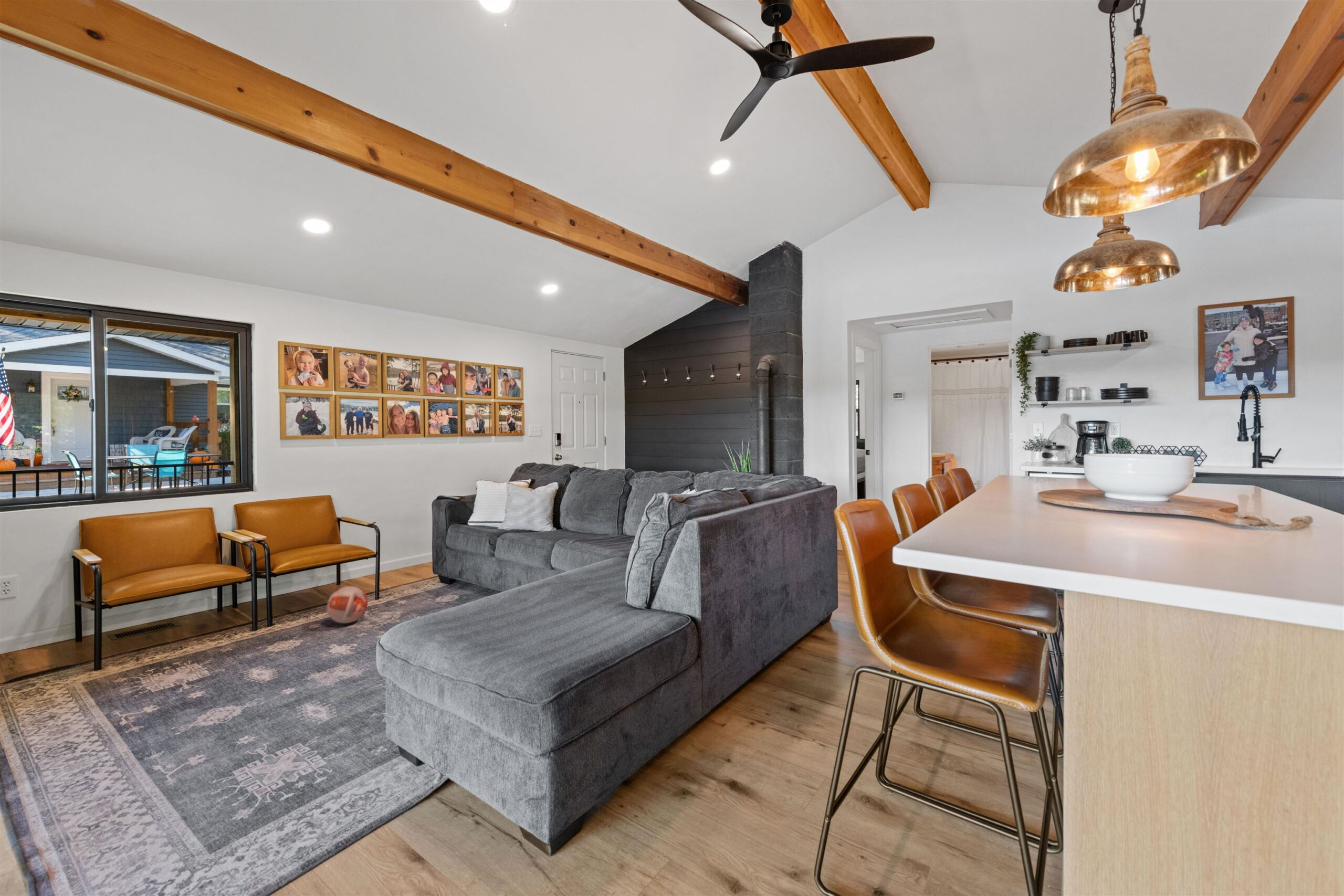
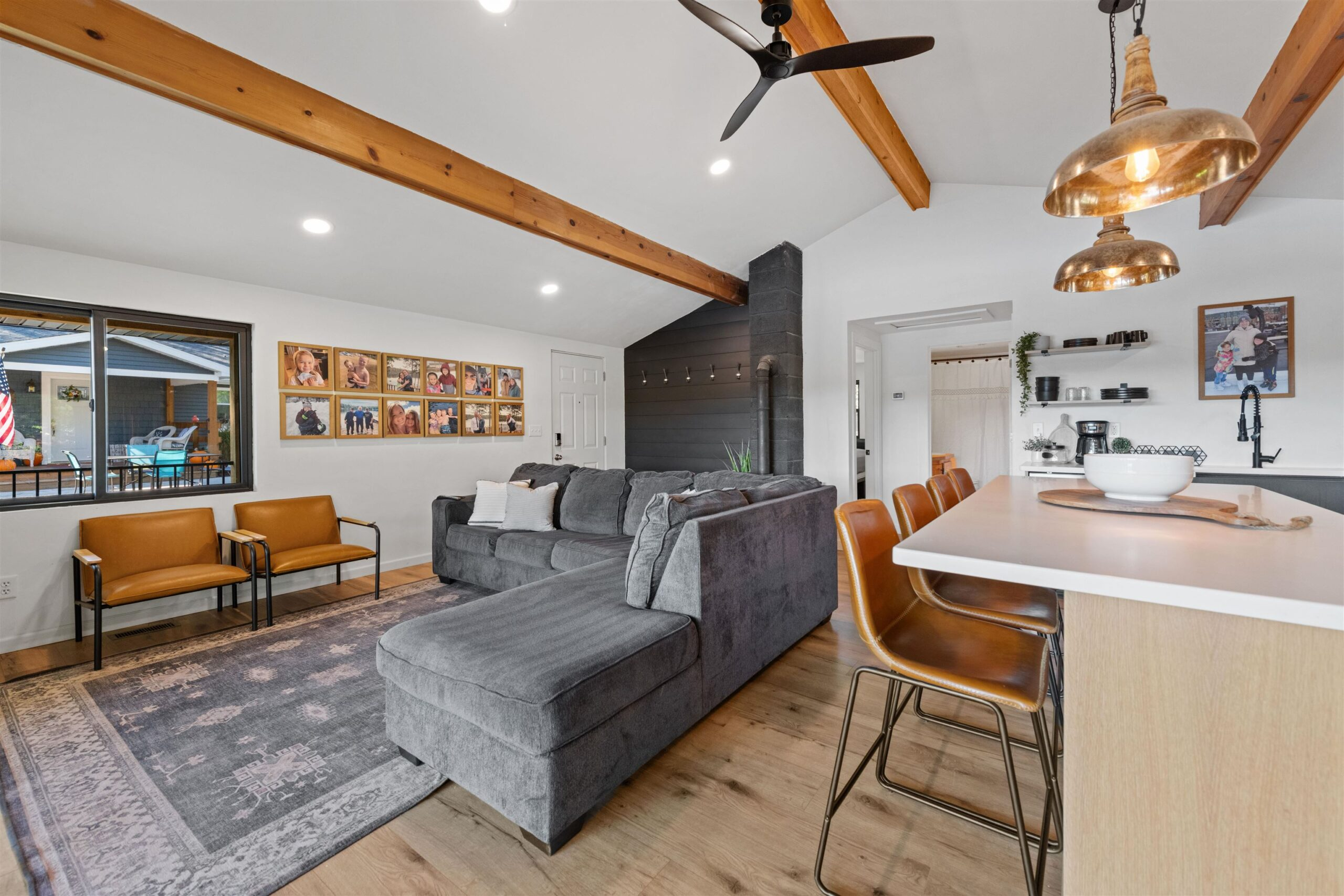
- ball [326,586,369,624]
